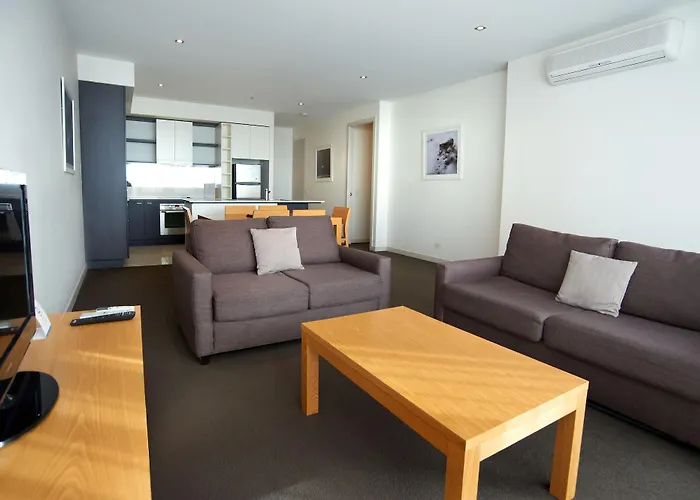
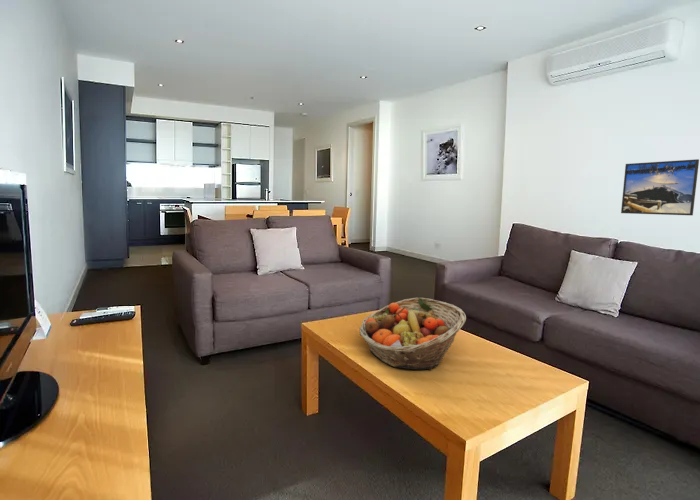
+ fruit basket [359,296,467,371]
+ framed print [620,158,700,216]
